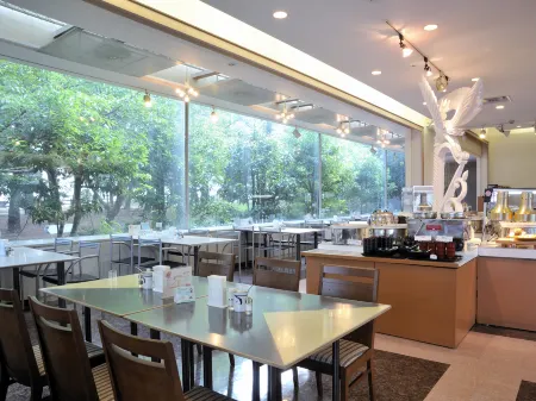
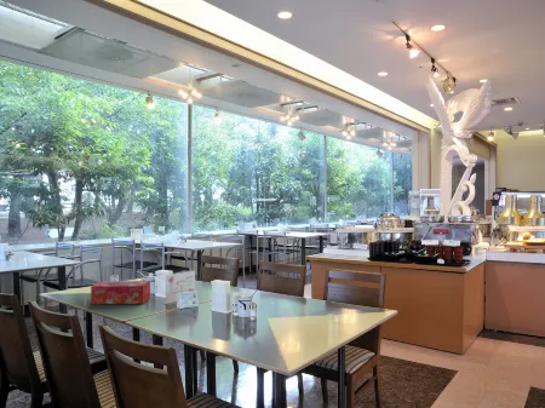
+ tissue box [90,280,151,305]
